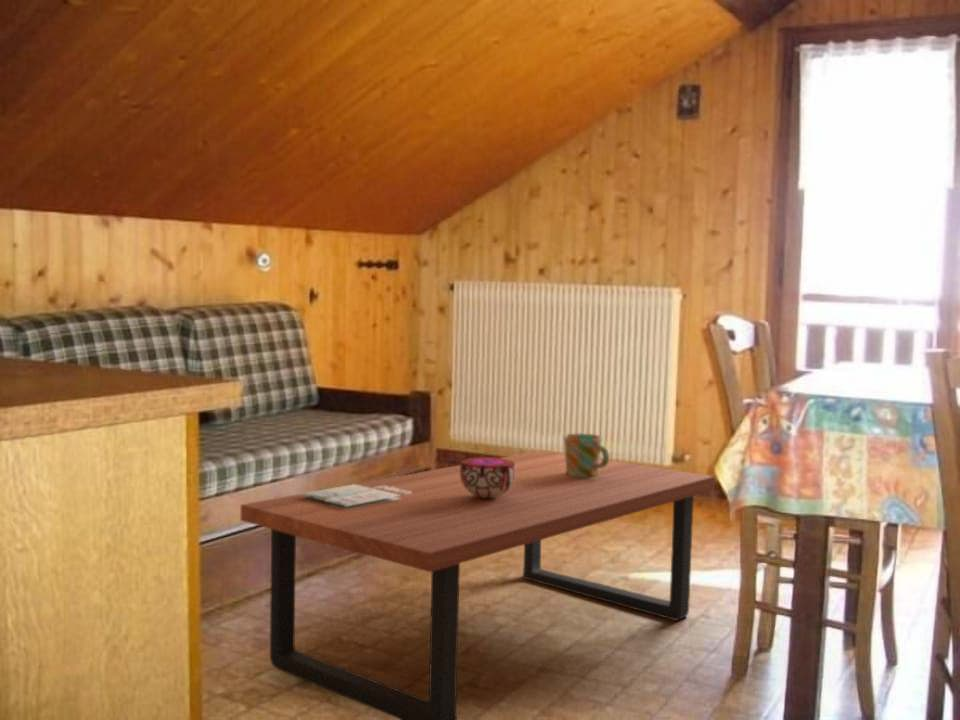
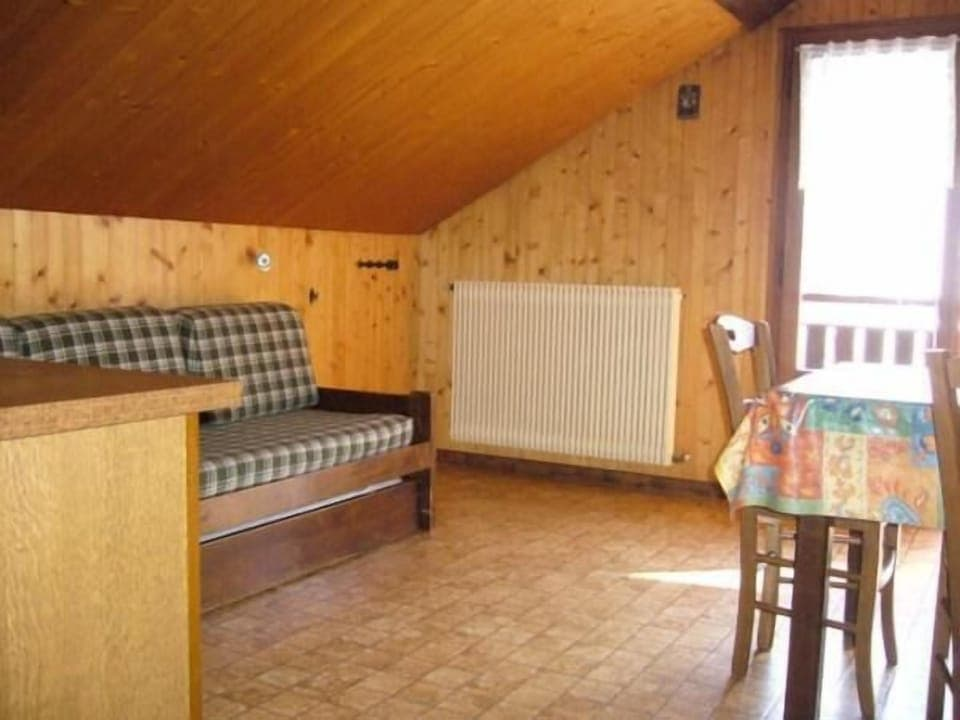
- magazine [299,483,411,510]
- decorative bowl [459,456,515,498]
- coffee table [240,449,716,720]
- mug [563,433,610,477]
